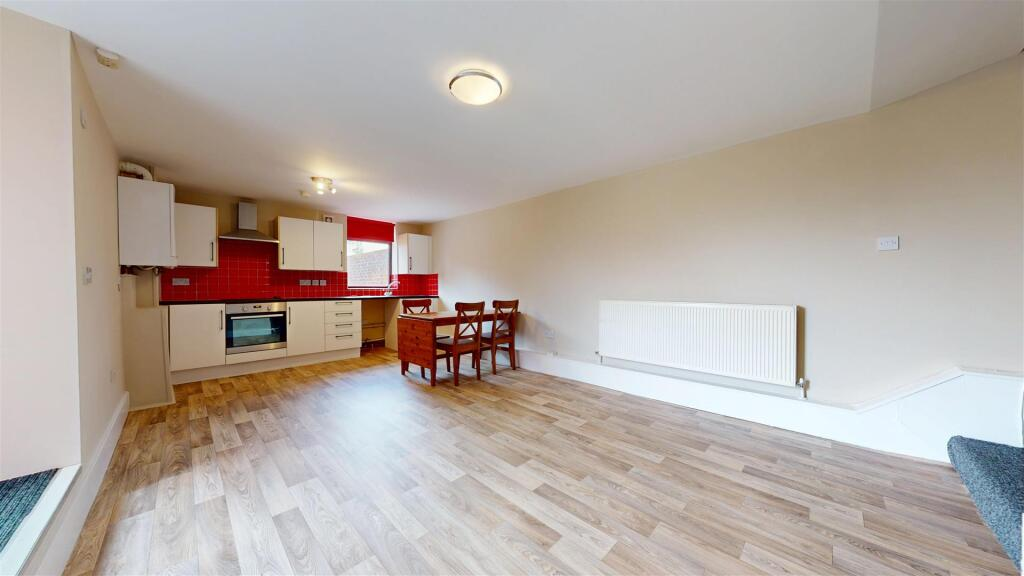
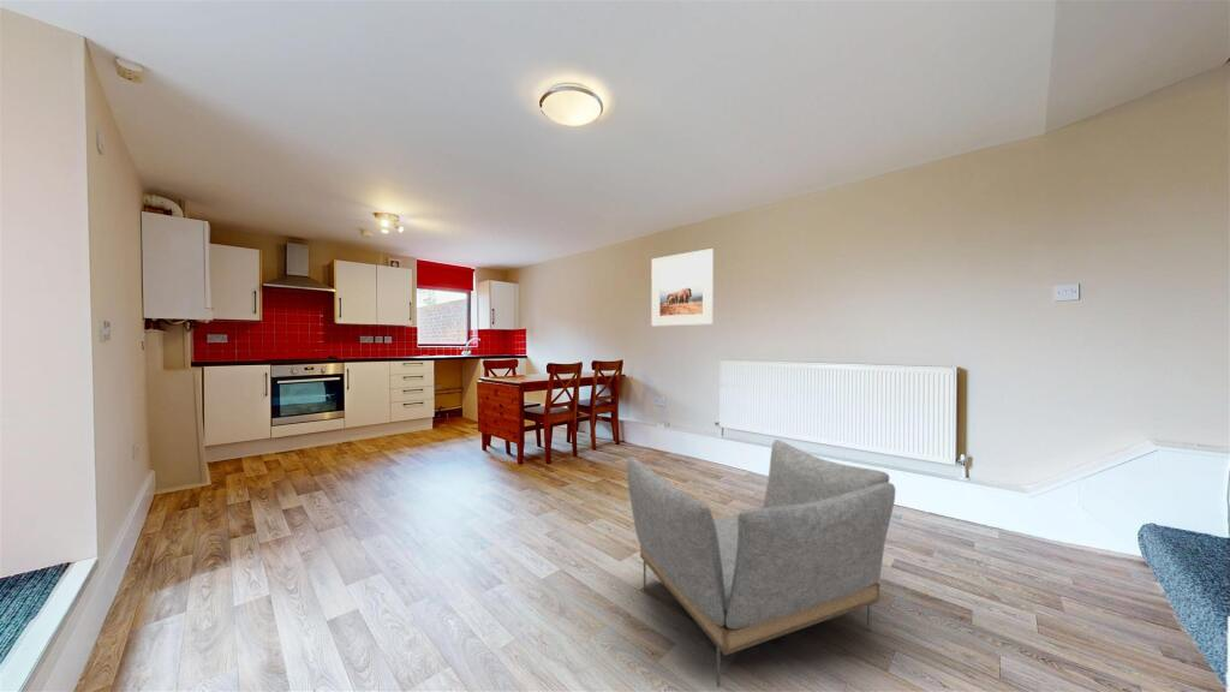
+ armchair [626,439,896,688]
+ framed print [651,247,715,328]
